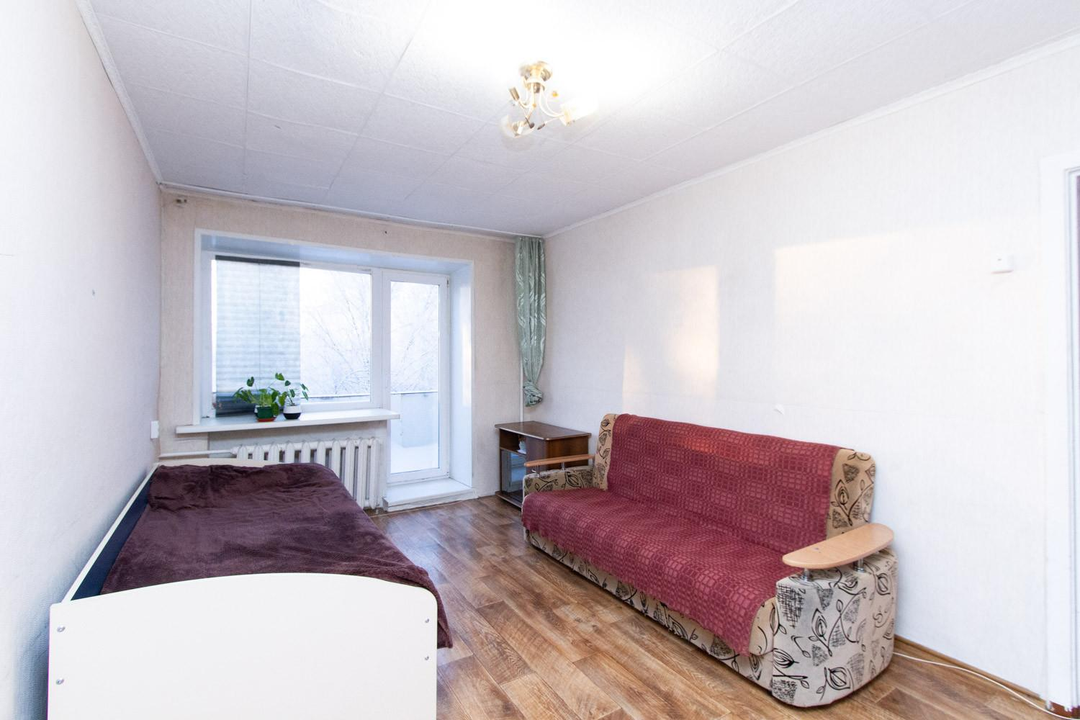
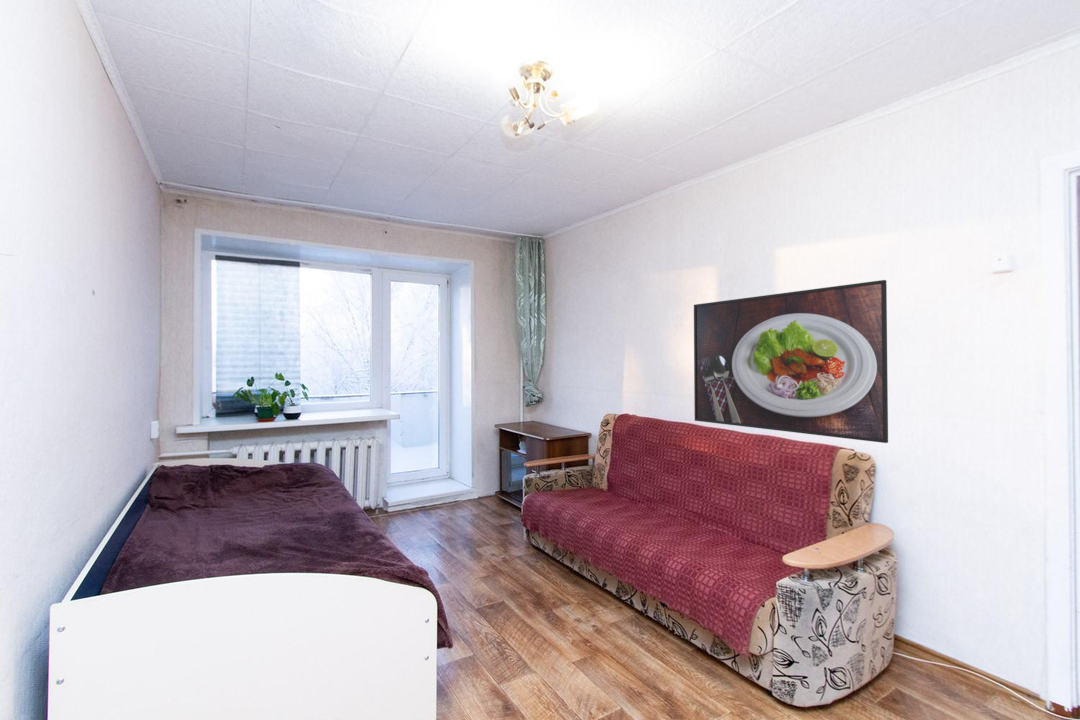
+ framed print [693,279,889,444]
